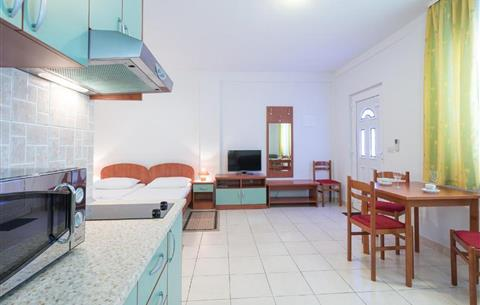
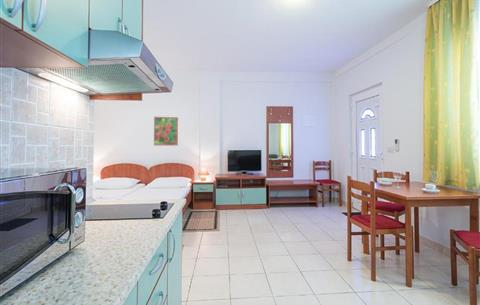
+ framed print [153,116,180,147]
